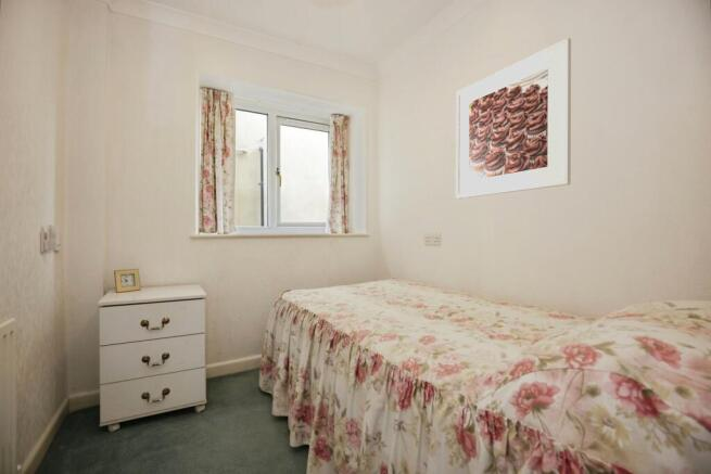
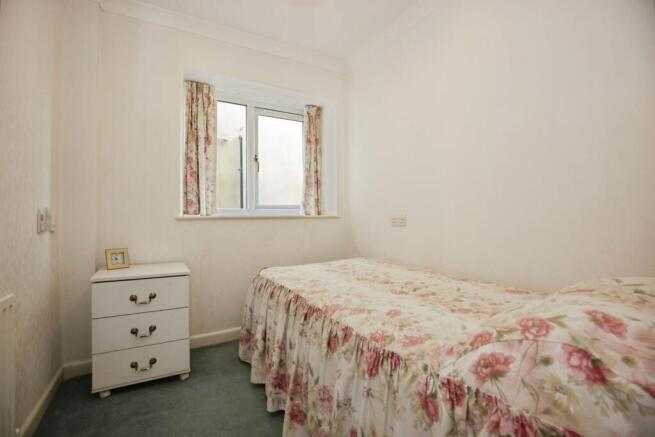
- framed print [455,37,572,200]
